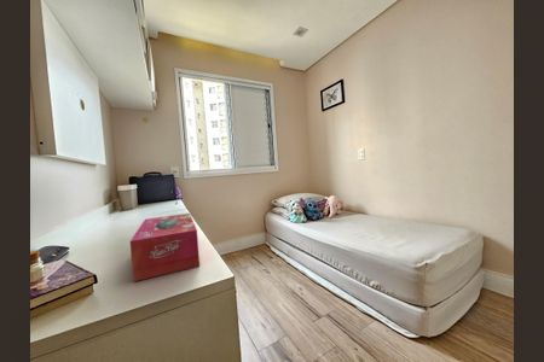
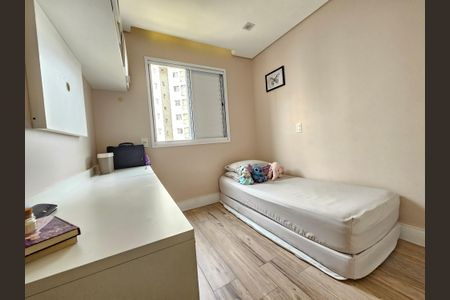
- tissue box [129,212,201,282]
